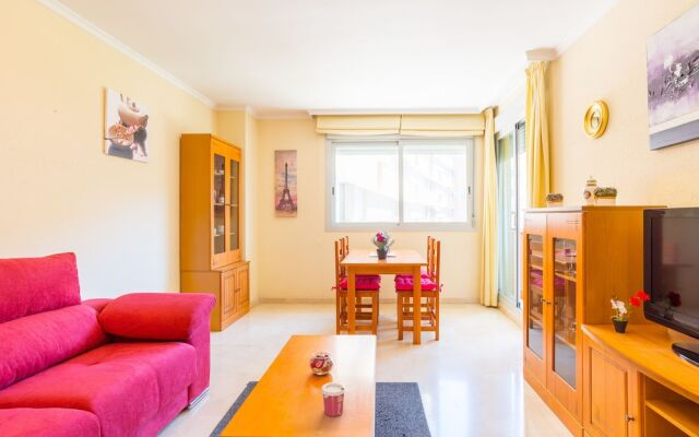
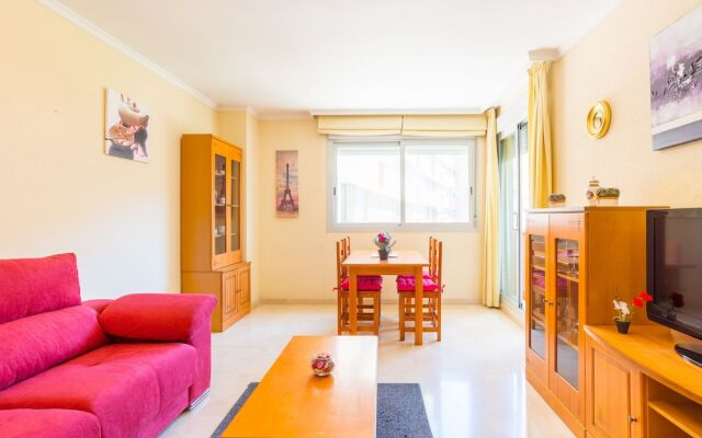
- cup [320,381,347,417]
